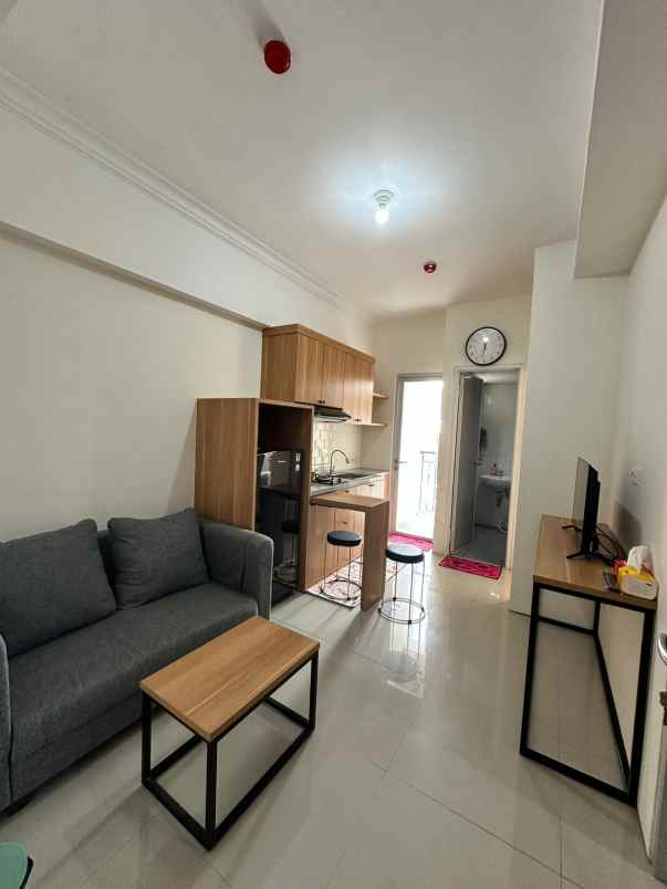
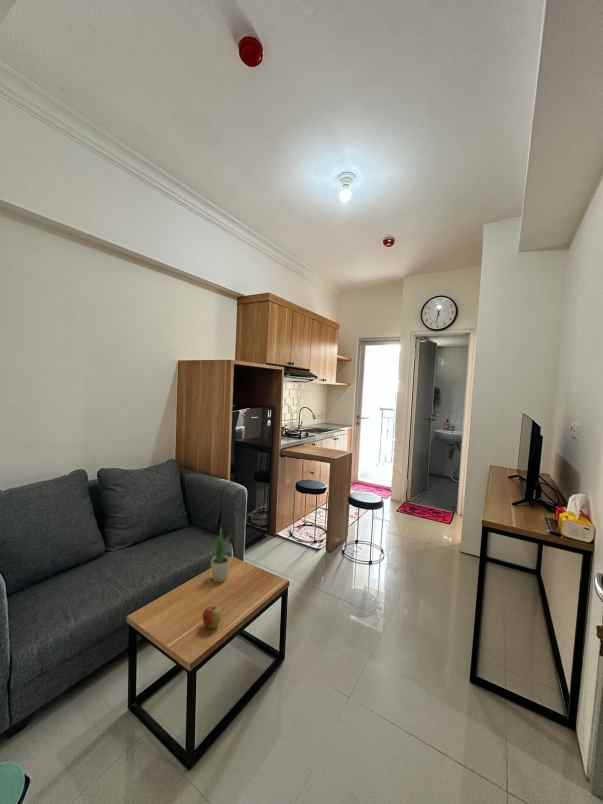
+ potted plant [210,525,232,583]
+ apple [202,605,222,630]
